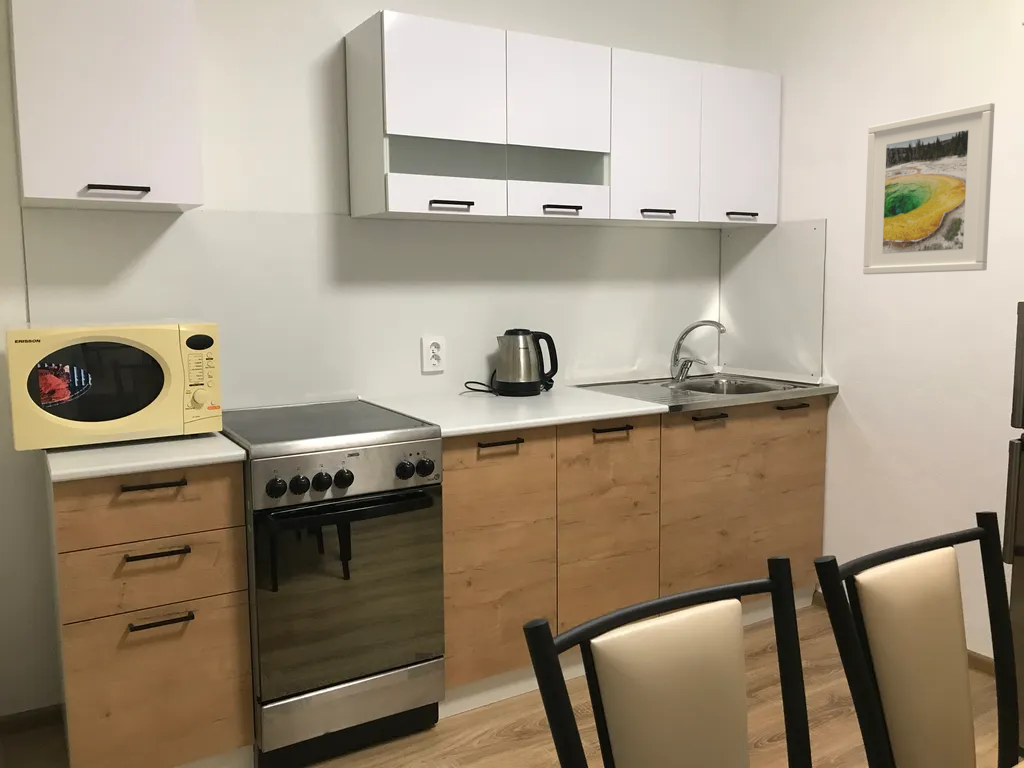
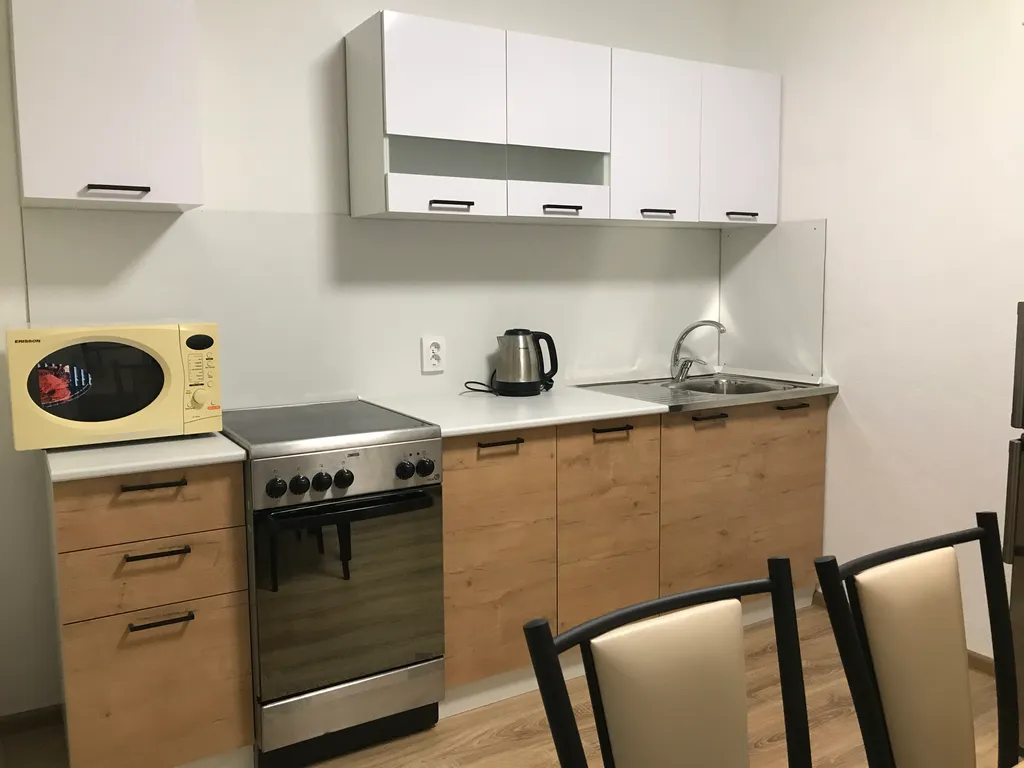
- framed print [862,101,996,275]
